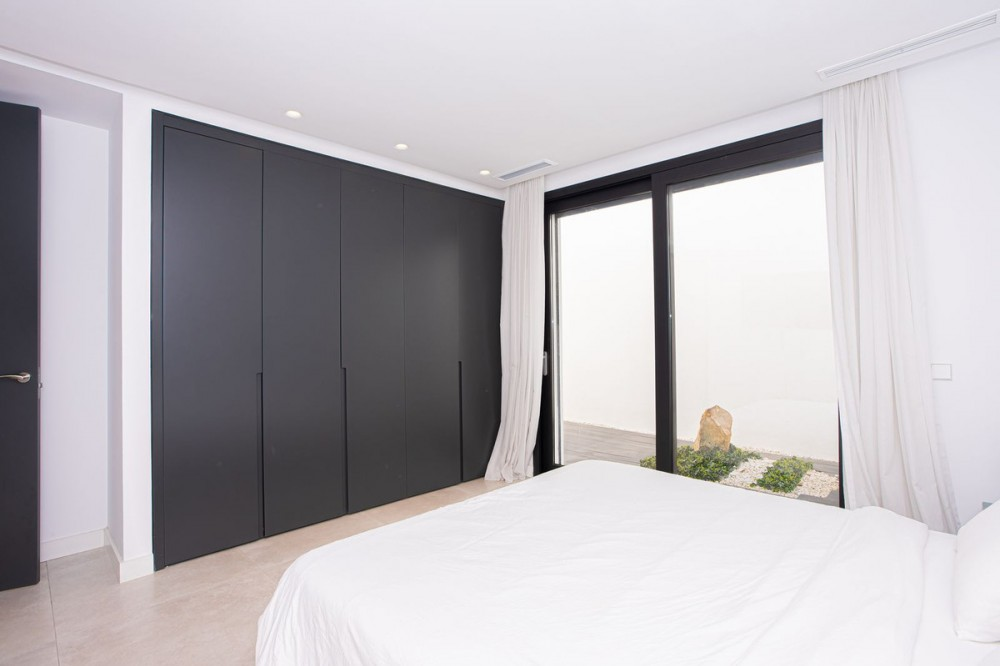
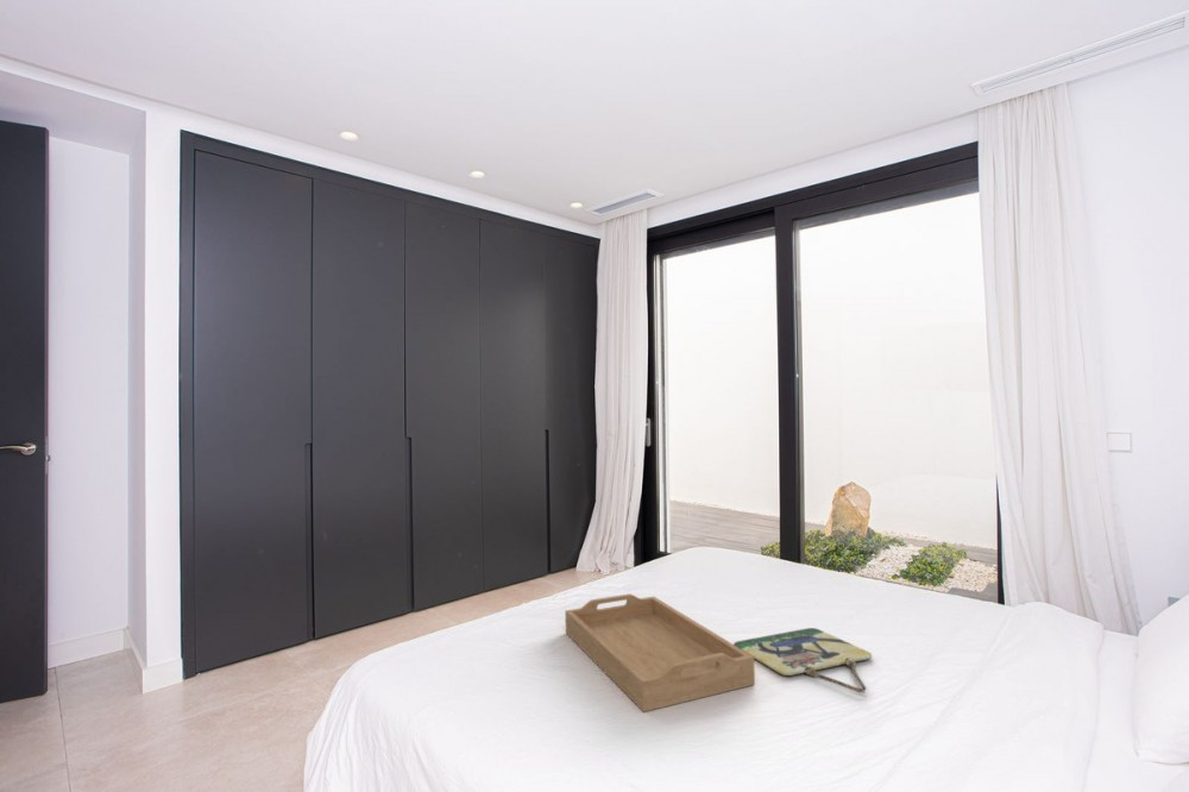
+ home sign [732,627,873,693]
+ serving tray [564,592,756,714]
